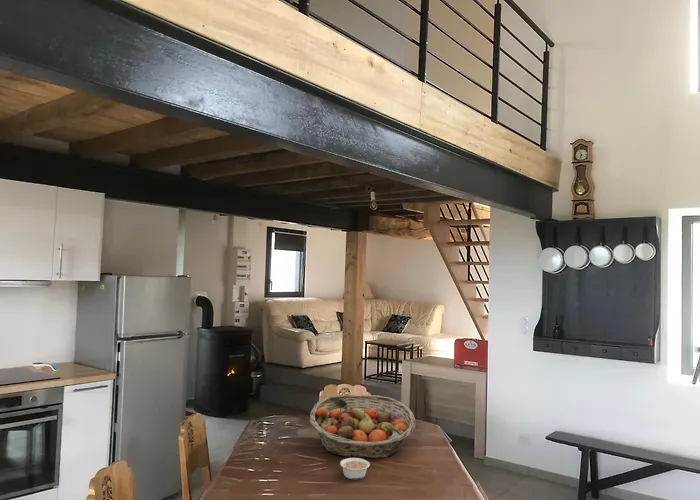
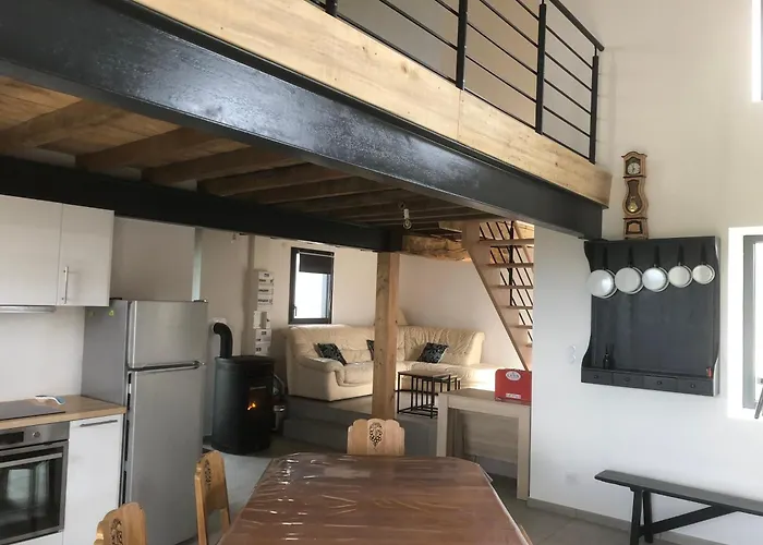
- fruit basket [309,394,416,459]
- legume [339,457,371,480]
